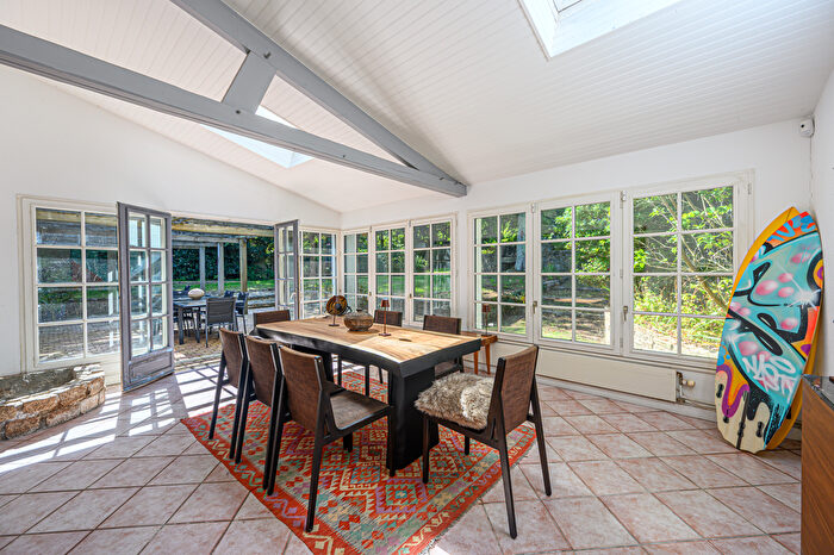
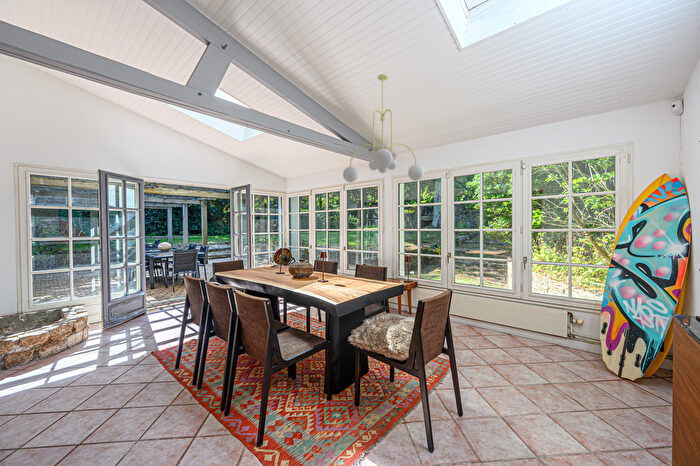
+ chandelier [342,73,425,183]
